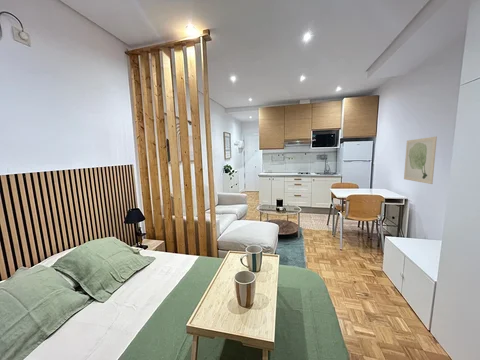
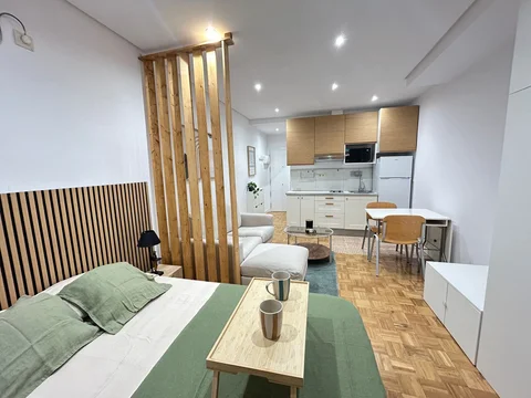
- wall art [403,135,438,185]
